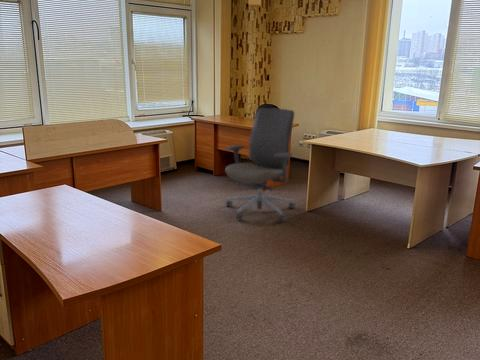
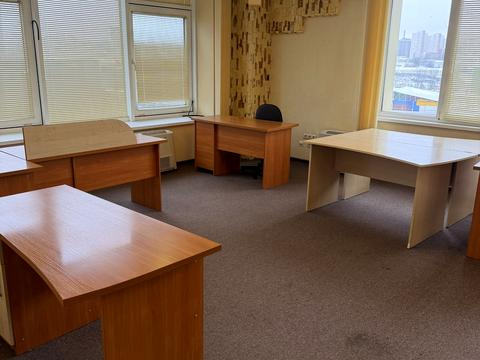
- office chair [224,107,296,222]
